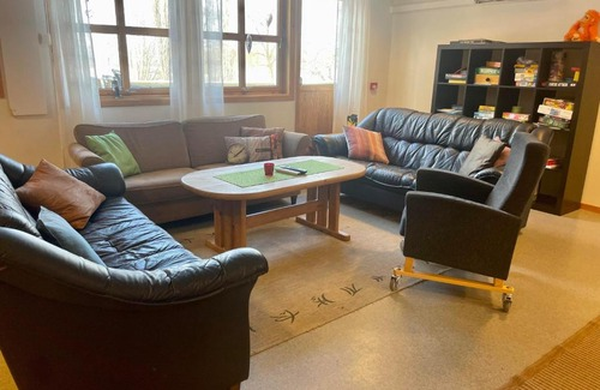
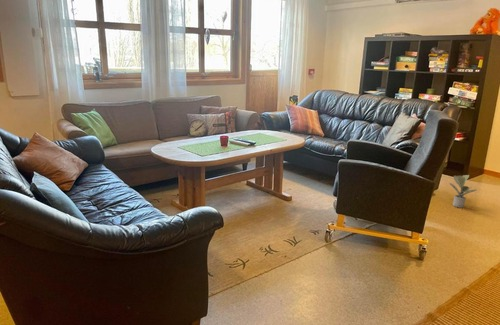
+ potted plant [449,174,478,209]
